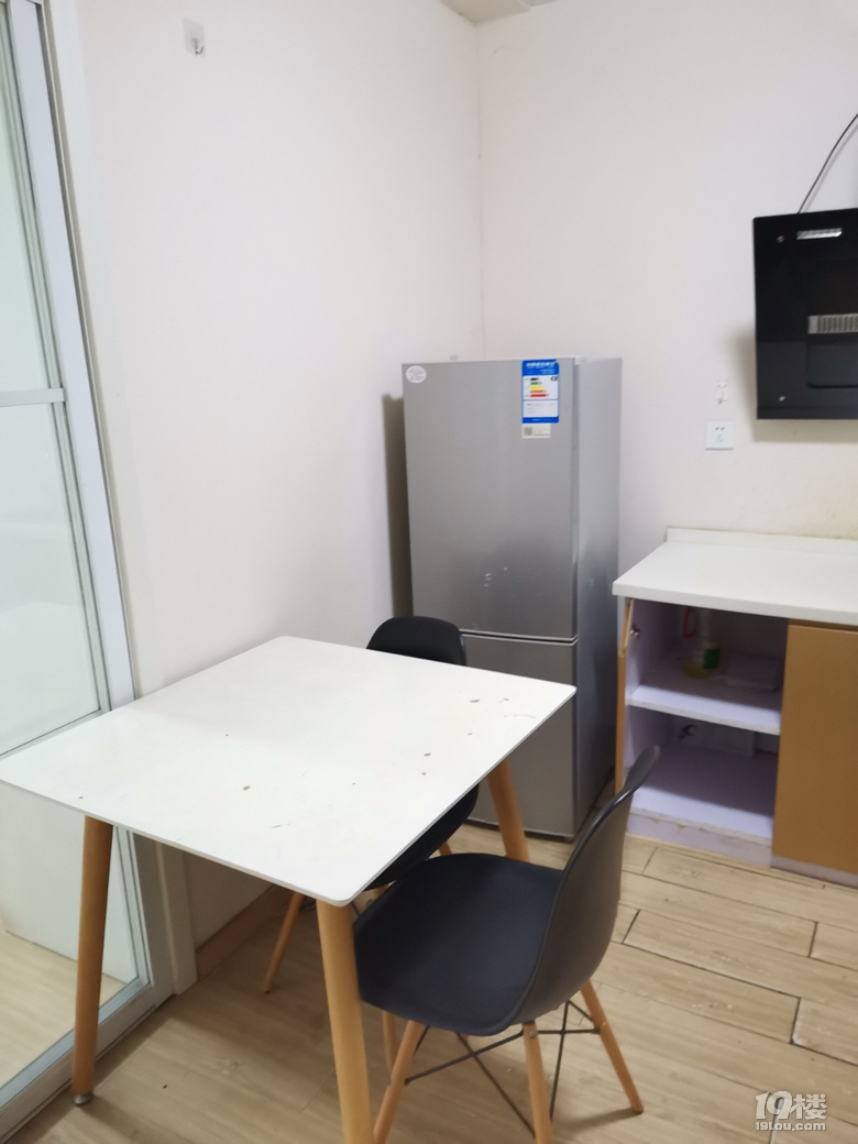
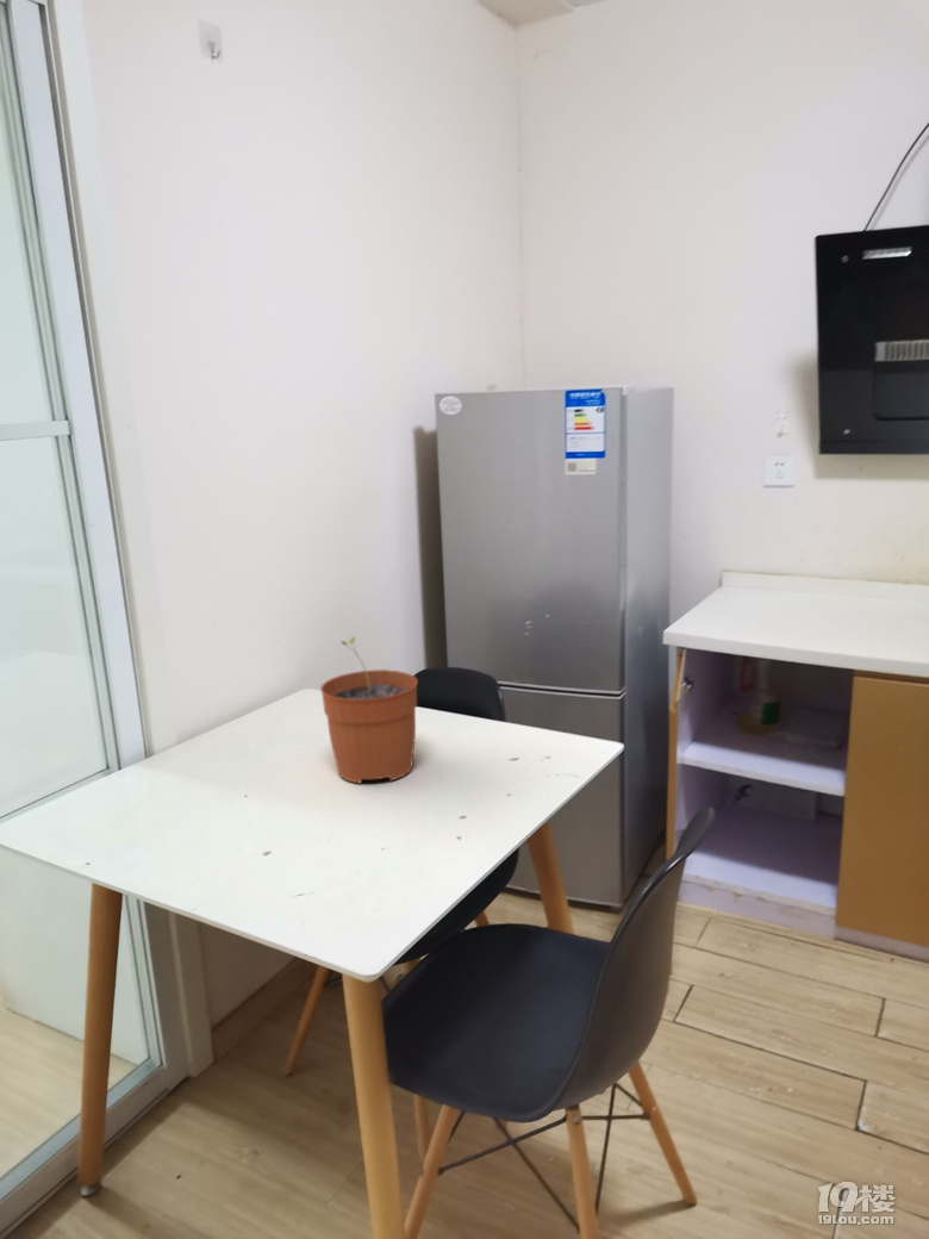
+ plant pot [319,636,419,785]
